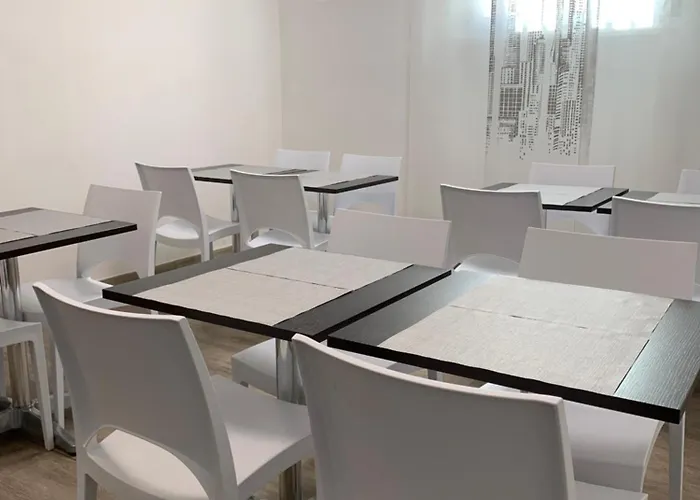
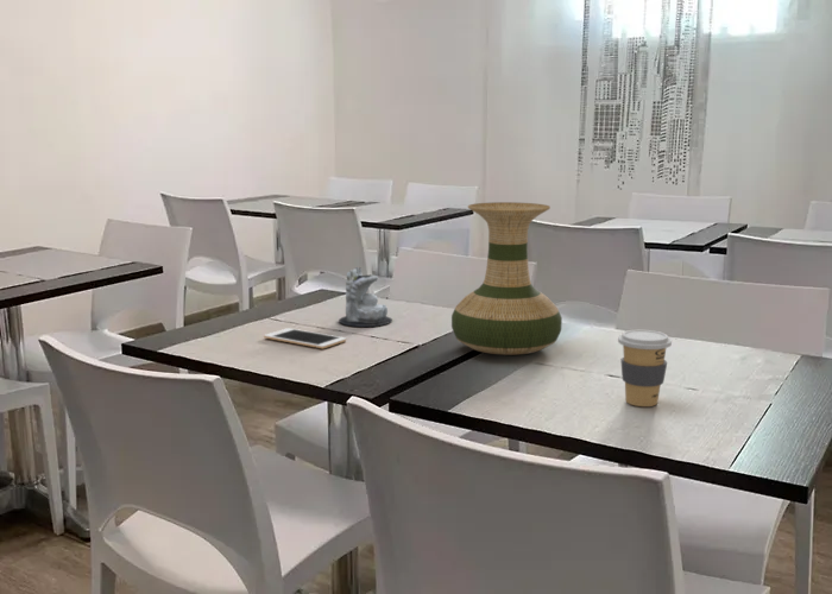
+ vase [450,201,563,356]
+ candle [338,266,393,328]
+ coffee cup [617,329,673,407]
+ cell phone [263,327,347,349]
